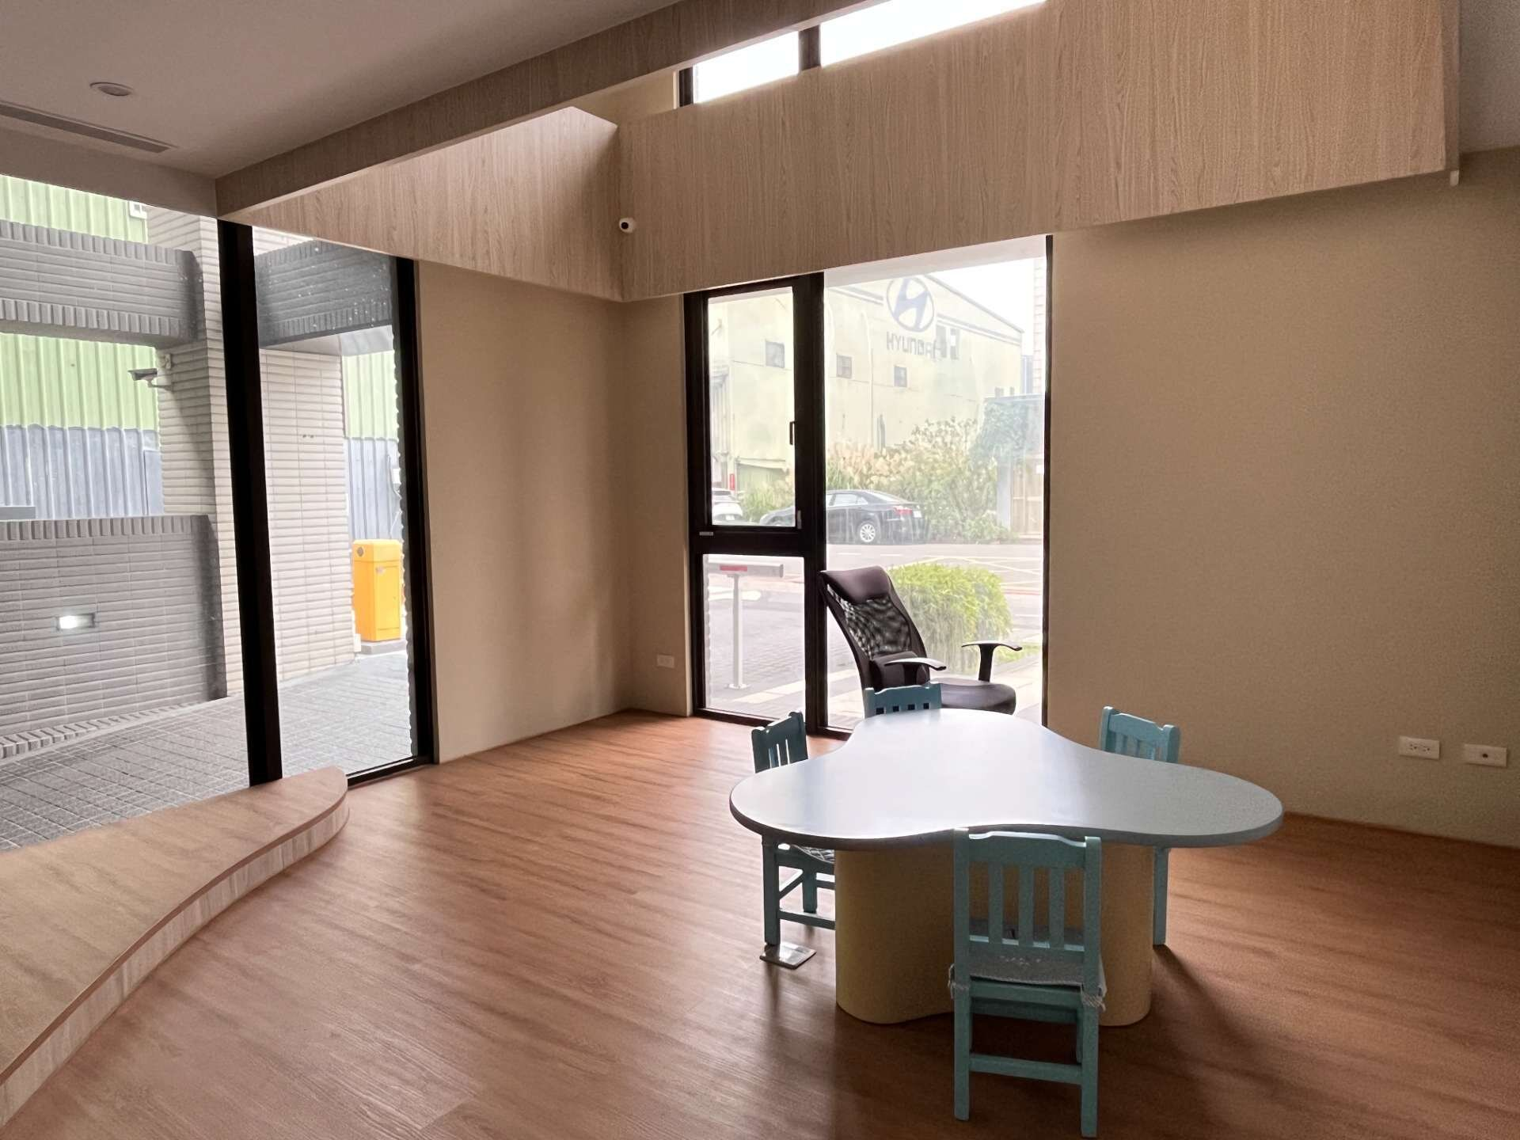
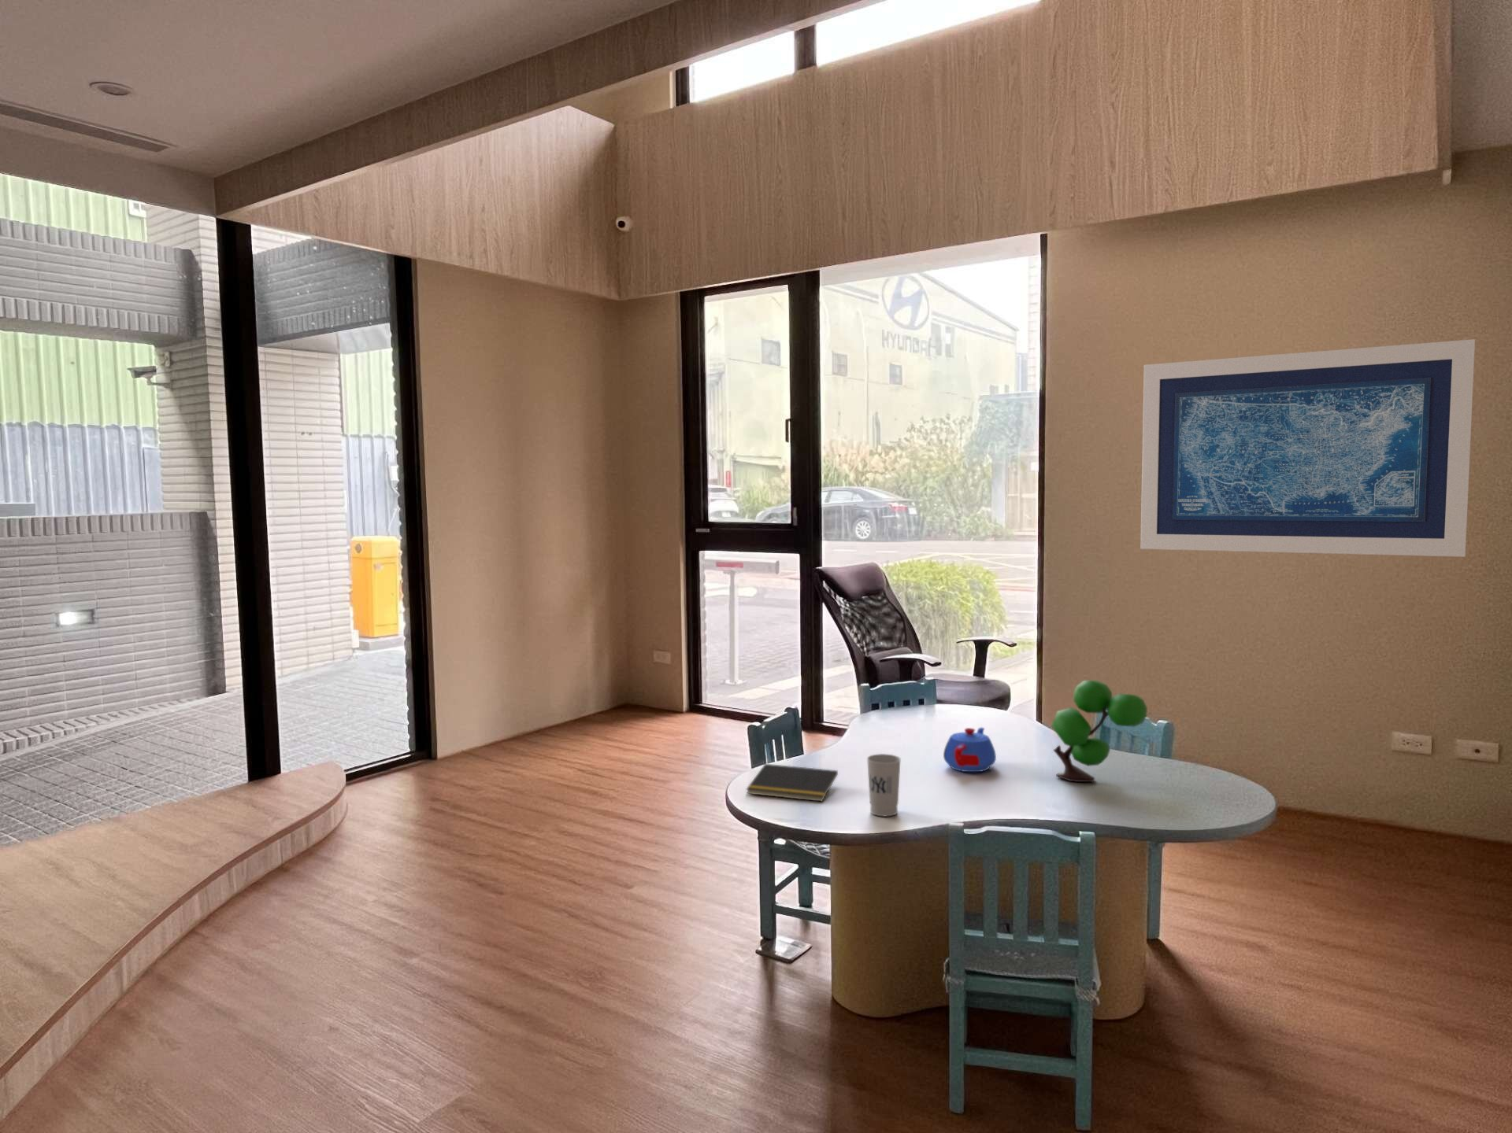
+ cup [867,753,901,818]
+ teapot [943,727,996,772]
+ wall art [1139,338,1476,558]
+ plant [1050,680,1148,783]
+ notepad [745,763,838,802]
